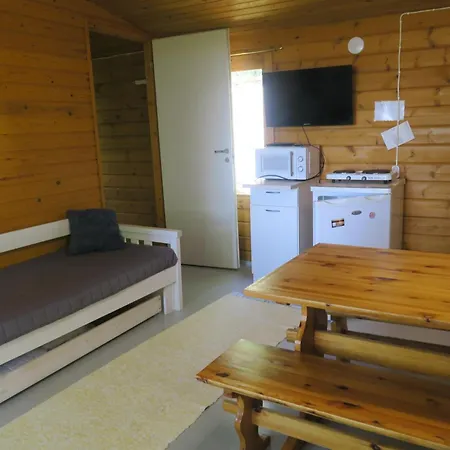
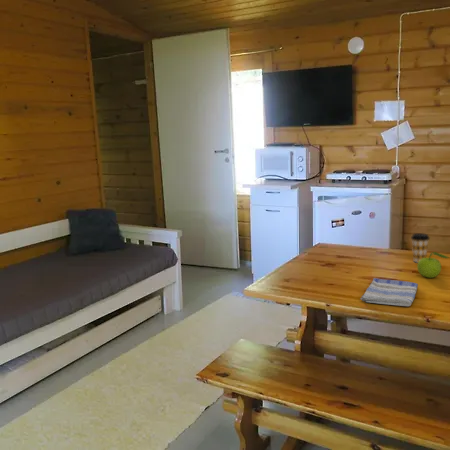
+ fruit [416,251,450,279]
+ dish towel [360,277,419,307]
+ coffee cup [410,232,431,263]
